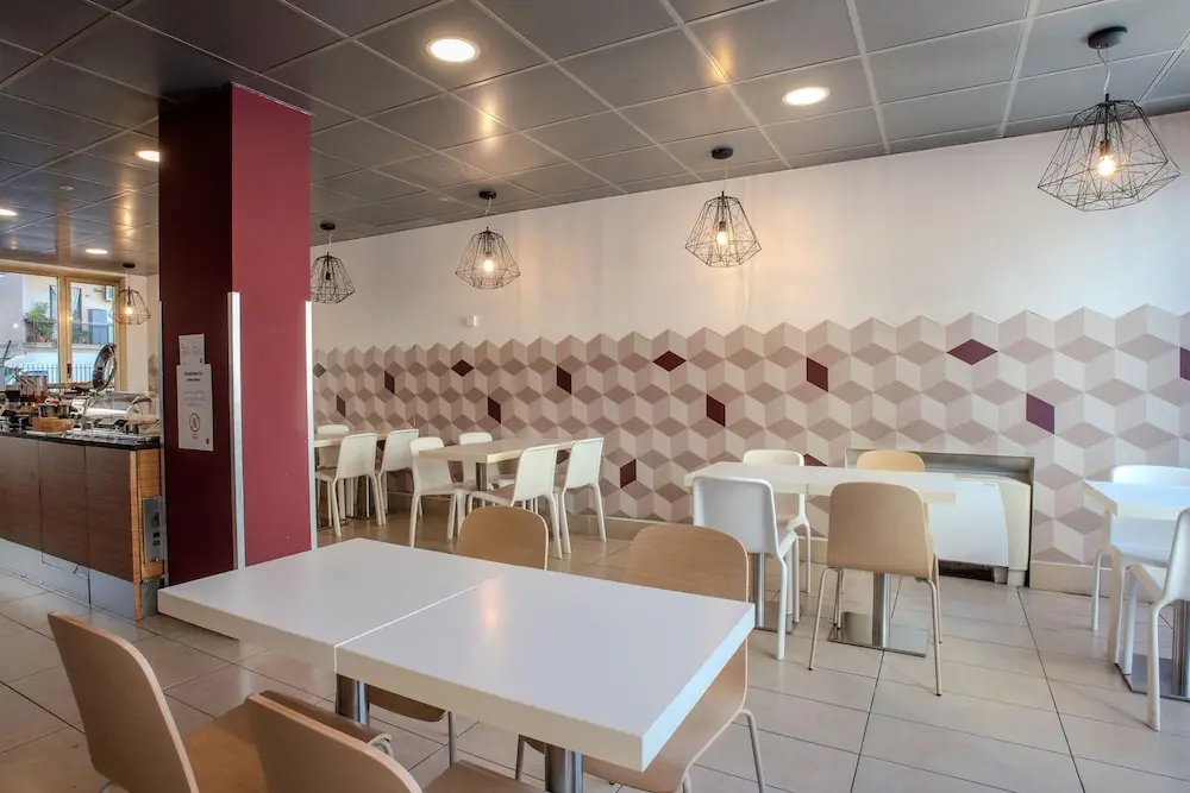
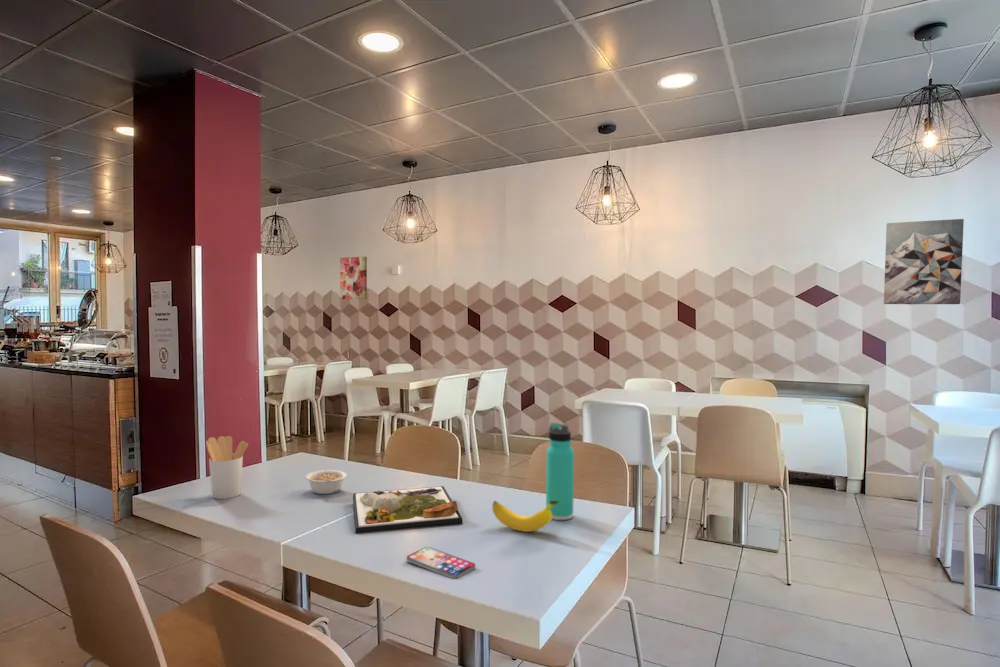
+ thermos bottle [545,422,575,521]
+ legume [305,469,348,495]
+ smartphone [406,546,476,579]
+ wall art [339,256,368,300]
+ banana [491,500,559,533]
+ dinner plate [352,485,464,534]
+ wall art [883,218,965,305]
+ utensil holder [205,435,249,500]
